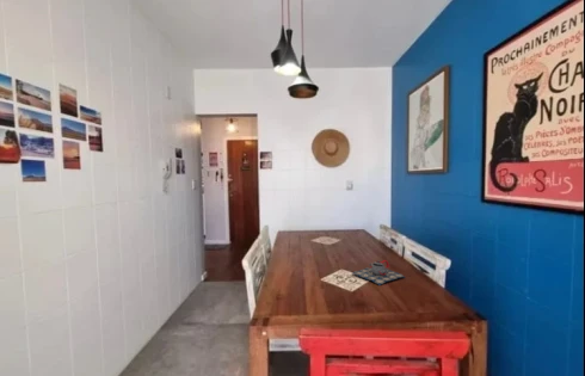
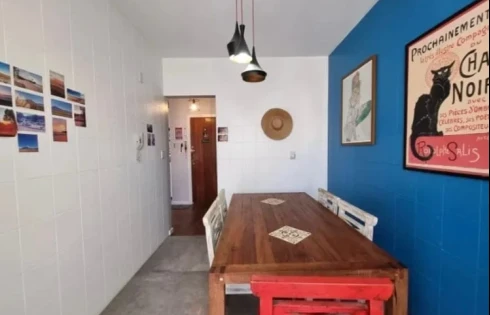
- teapot [351,259,405,286]
